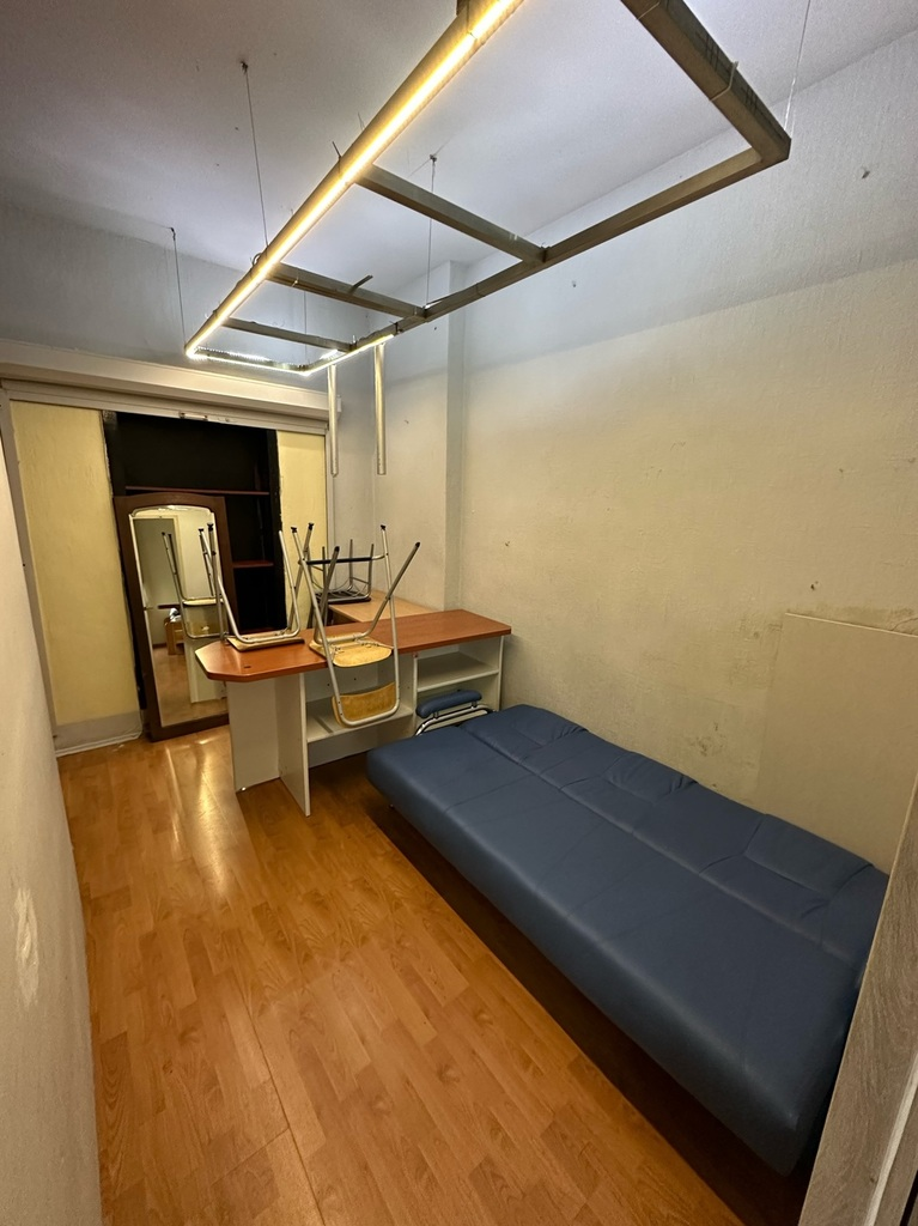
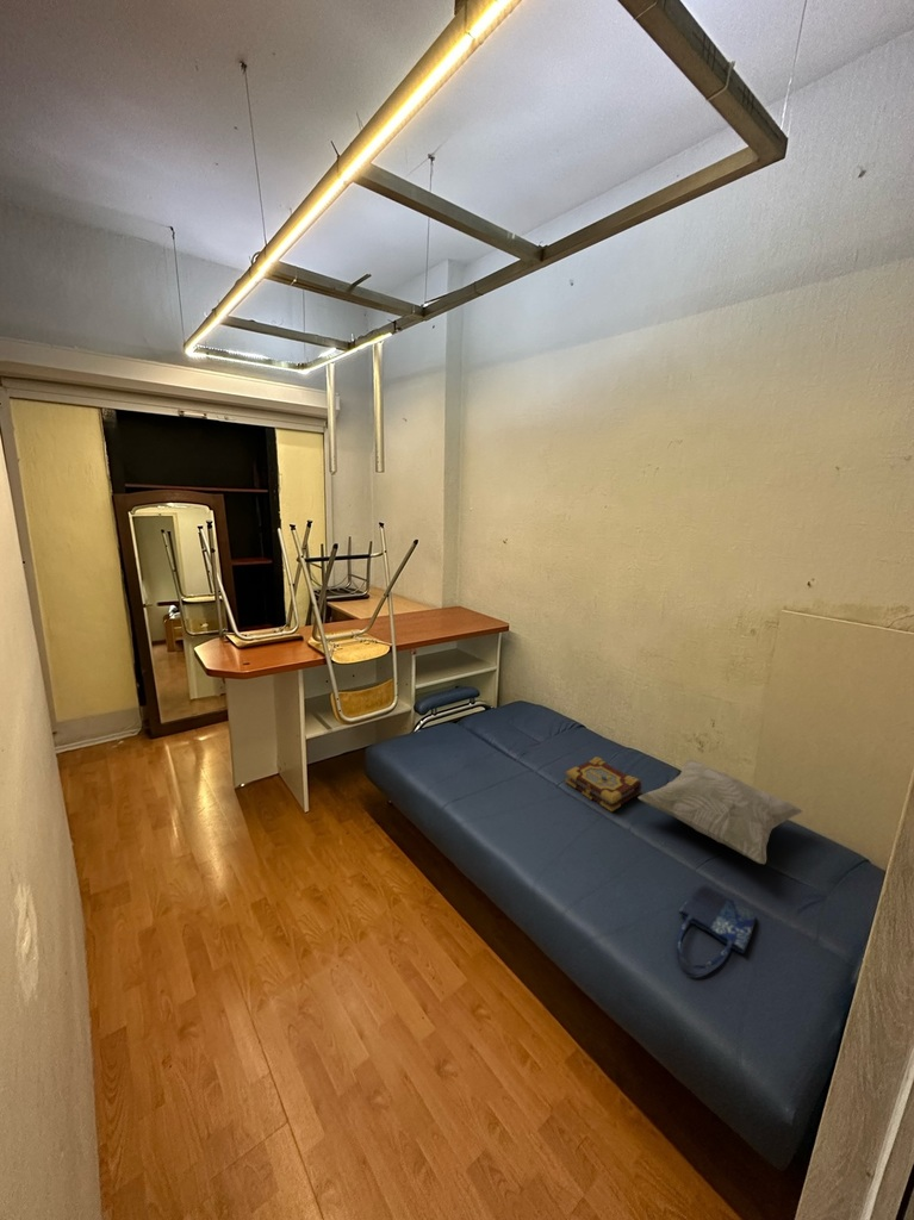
+ book [564,755,642,813]
+ decorative pillow [638,759,804,865]
+ shopping bag [676,884,757,977]
